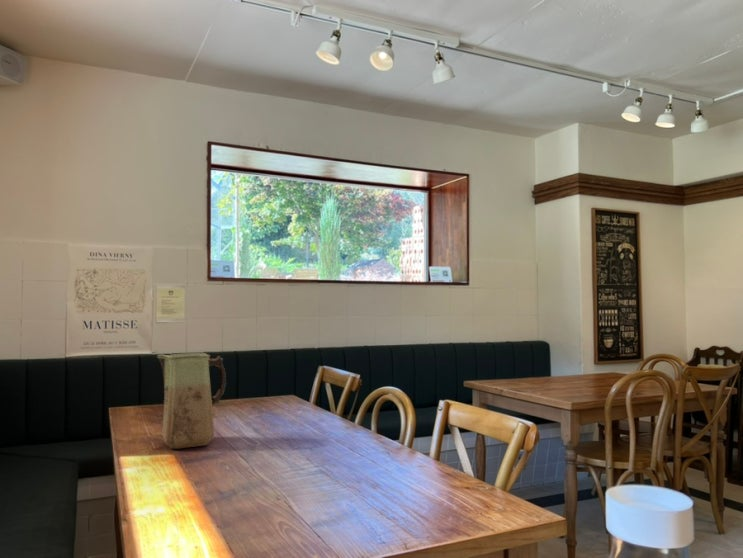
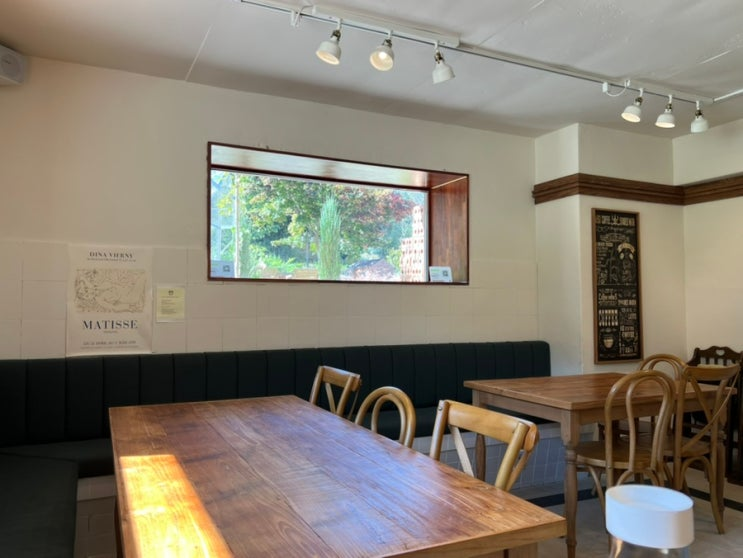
- vase [156,352,227,450]
